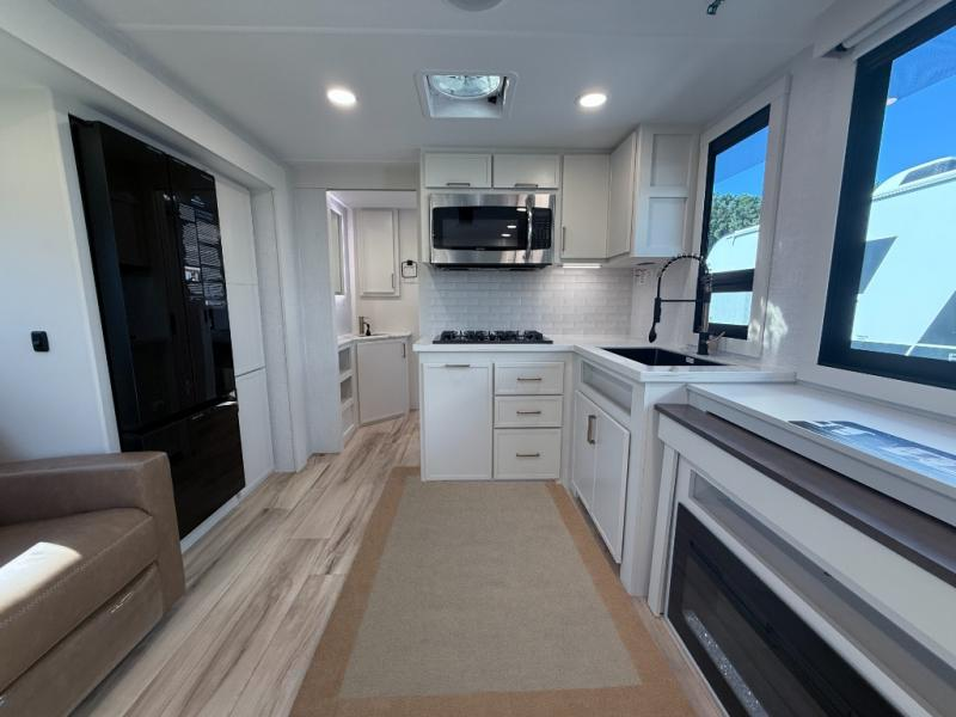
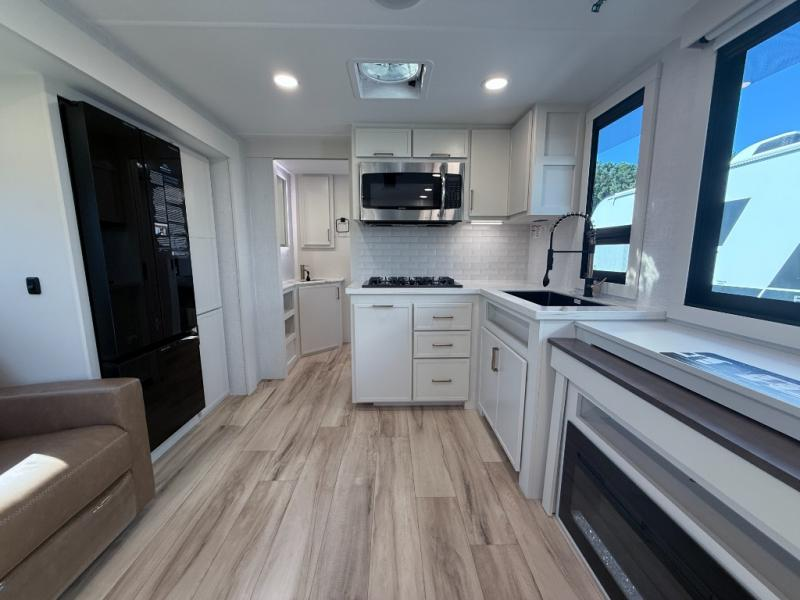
- rug [287,465,699,717]
